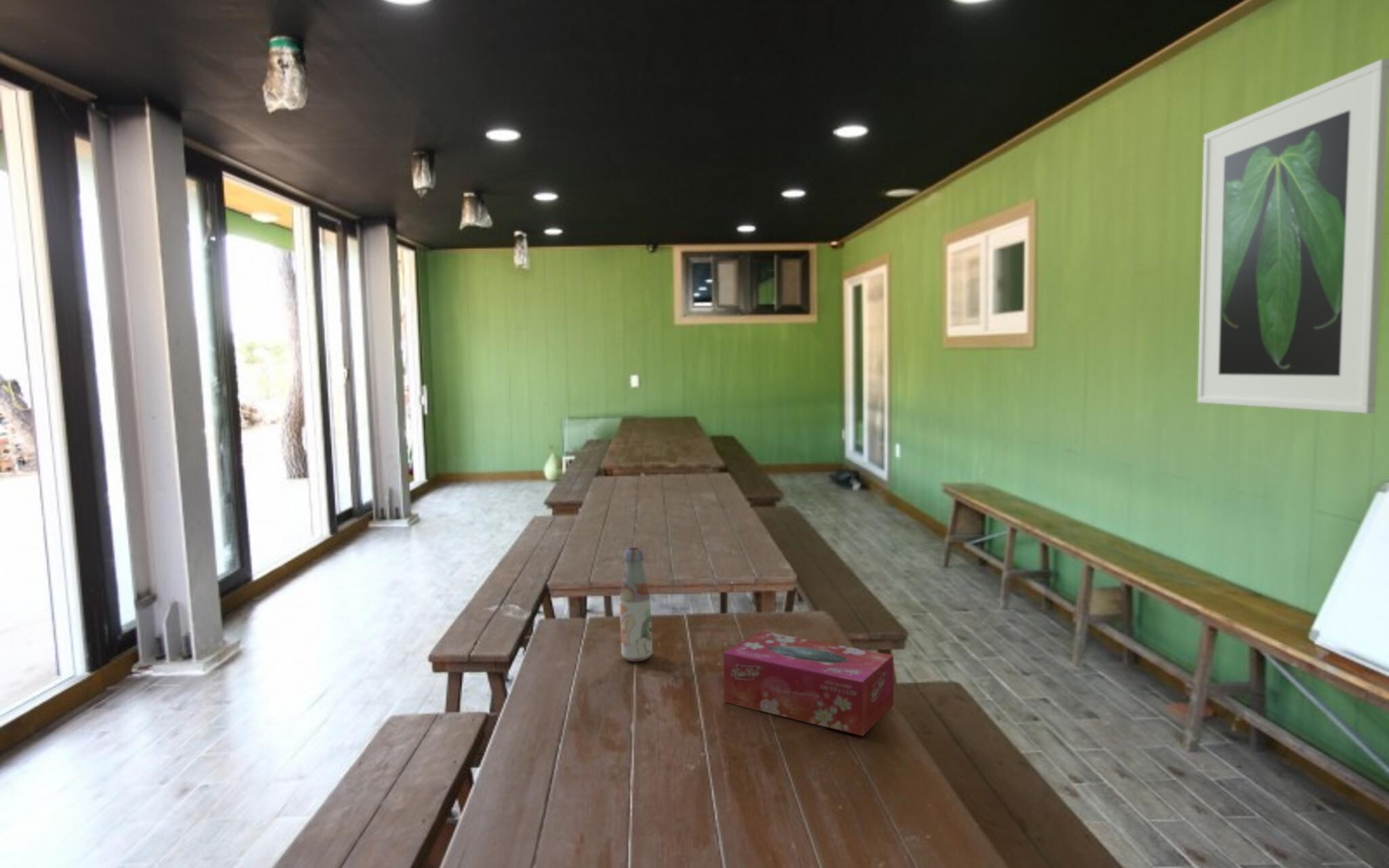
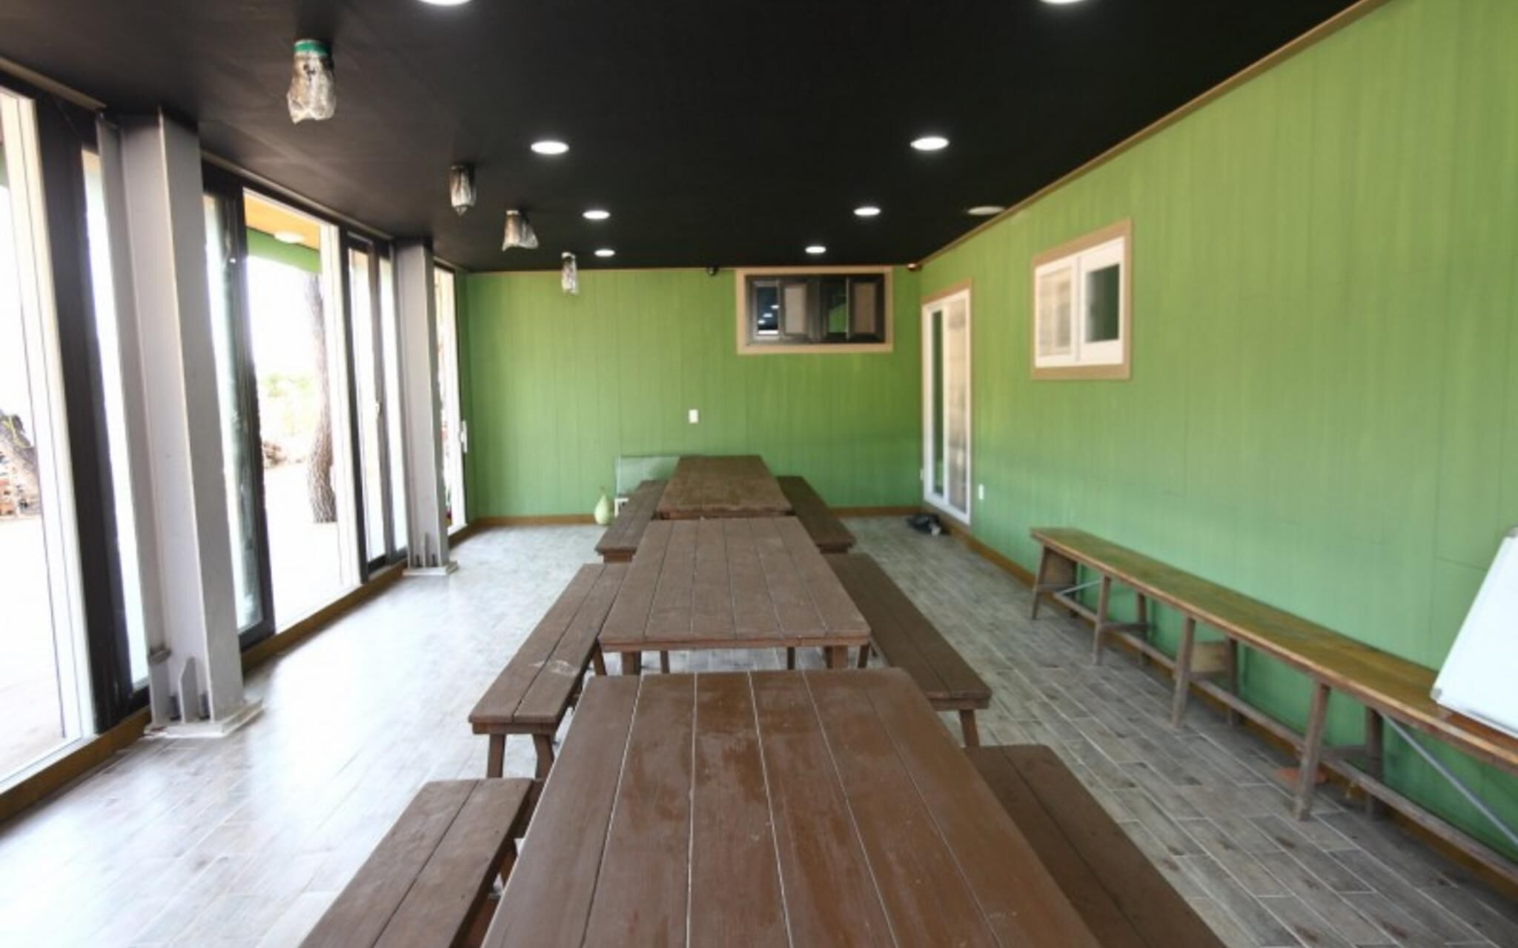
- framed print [1196,58,1389,414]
- bottle [619,547,653,662]
- tissue box [722,631,895,736]
